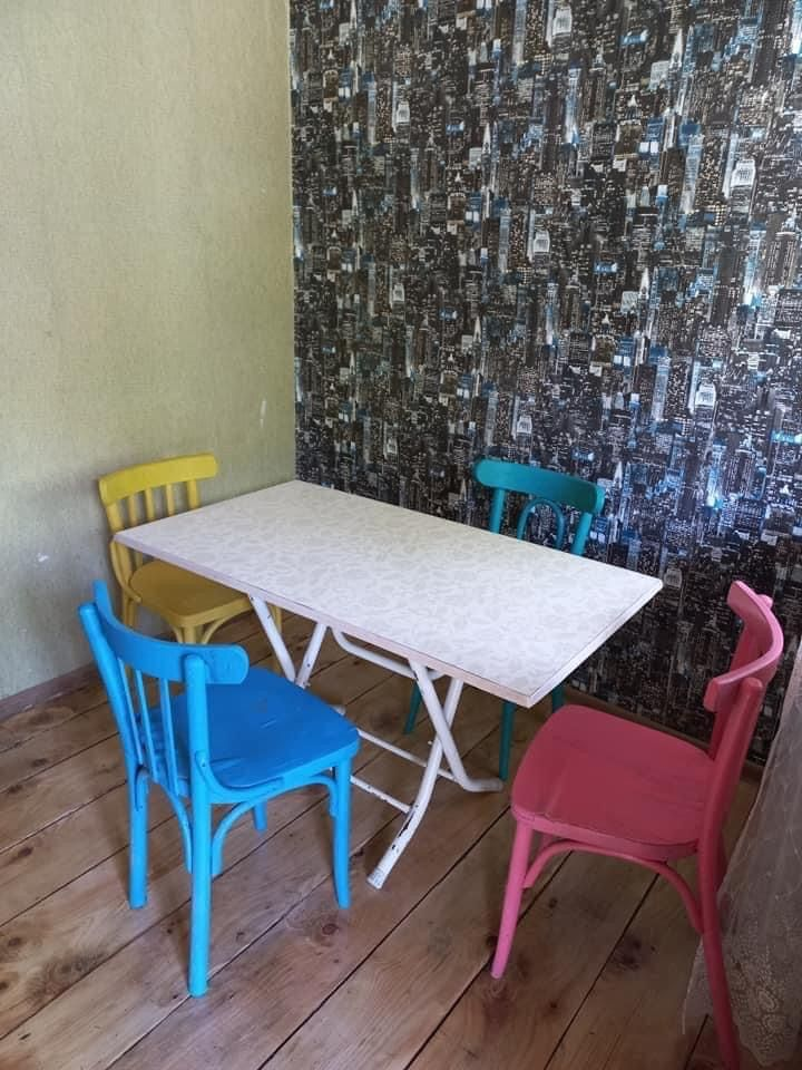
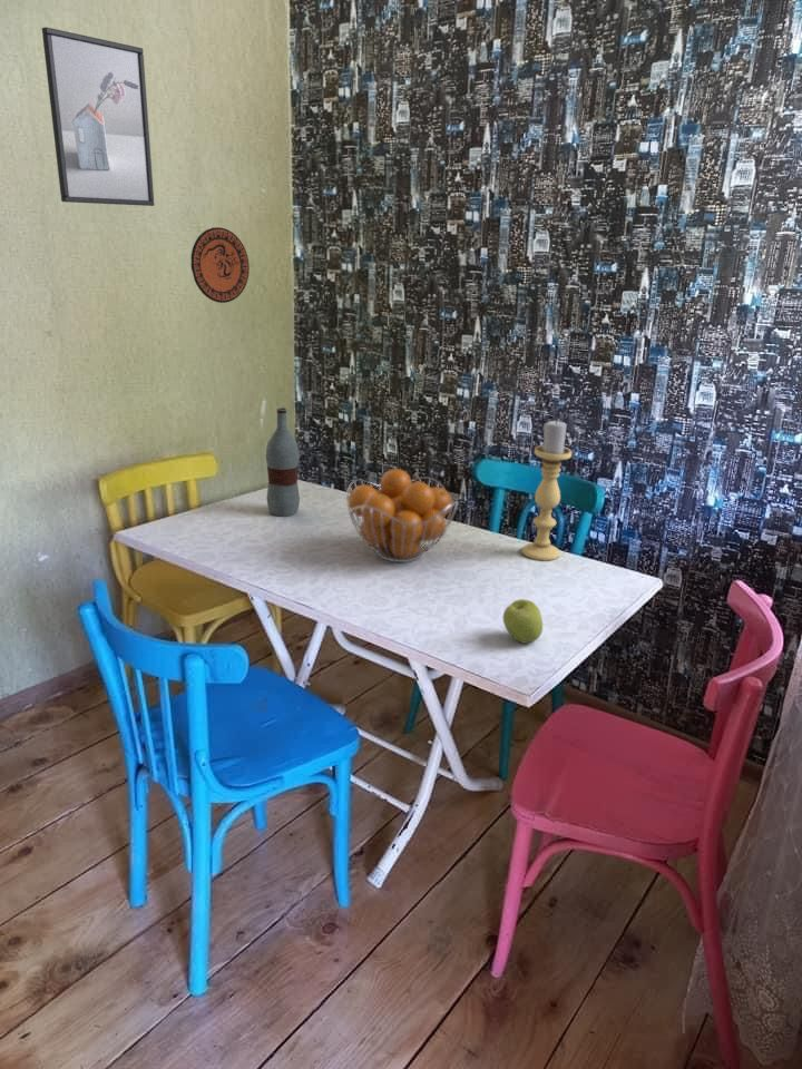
+ decorative plate [190,226,251,304]
+ bottle [265,406,301,518]
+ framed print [41,26,155,207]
+ fruit basket [345,468,459,563]
+ apple [502,598,544,645]
+ candle holder [521,419,573,562]
